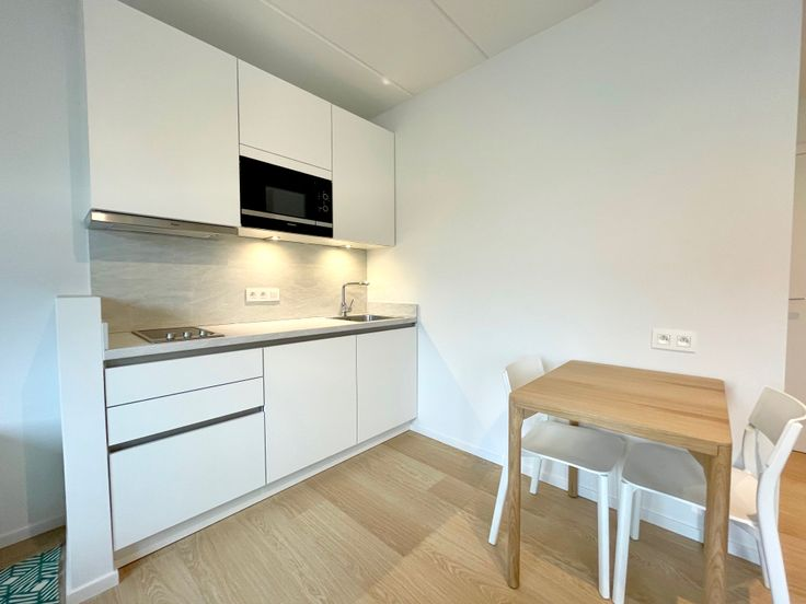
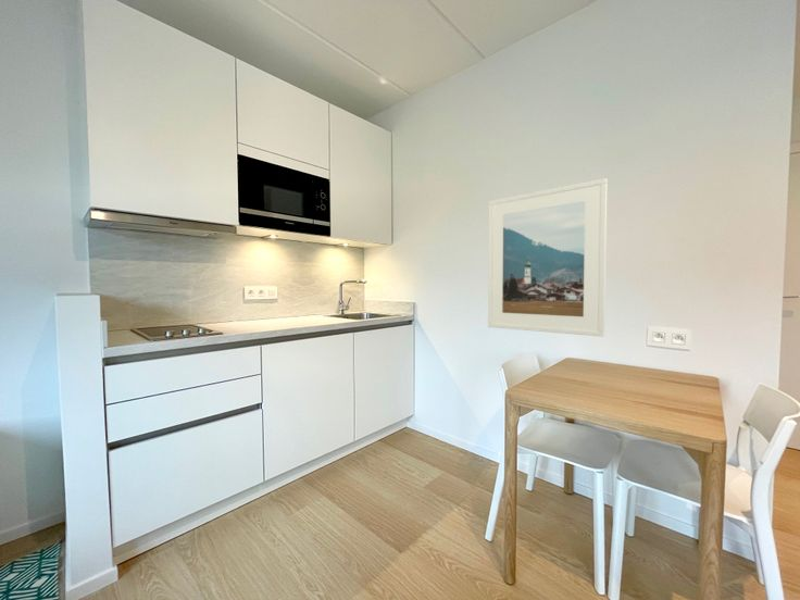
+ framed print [487,177,609,338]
